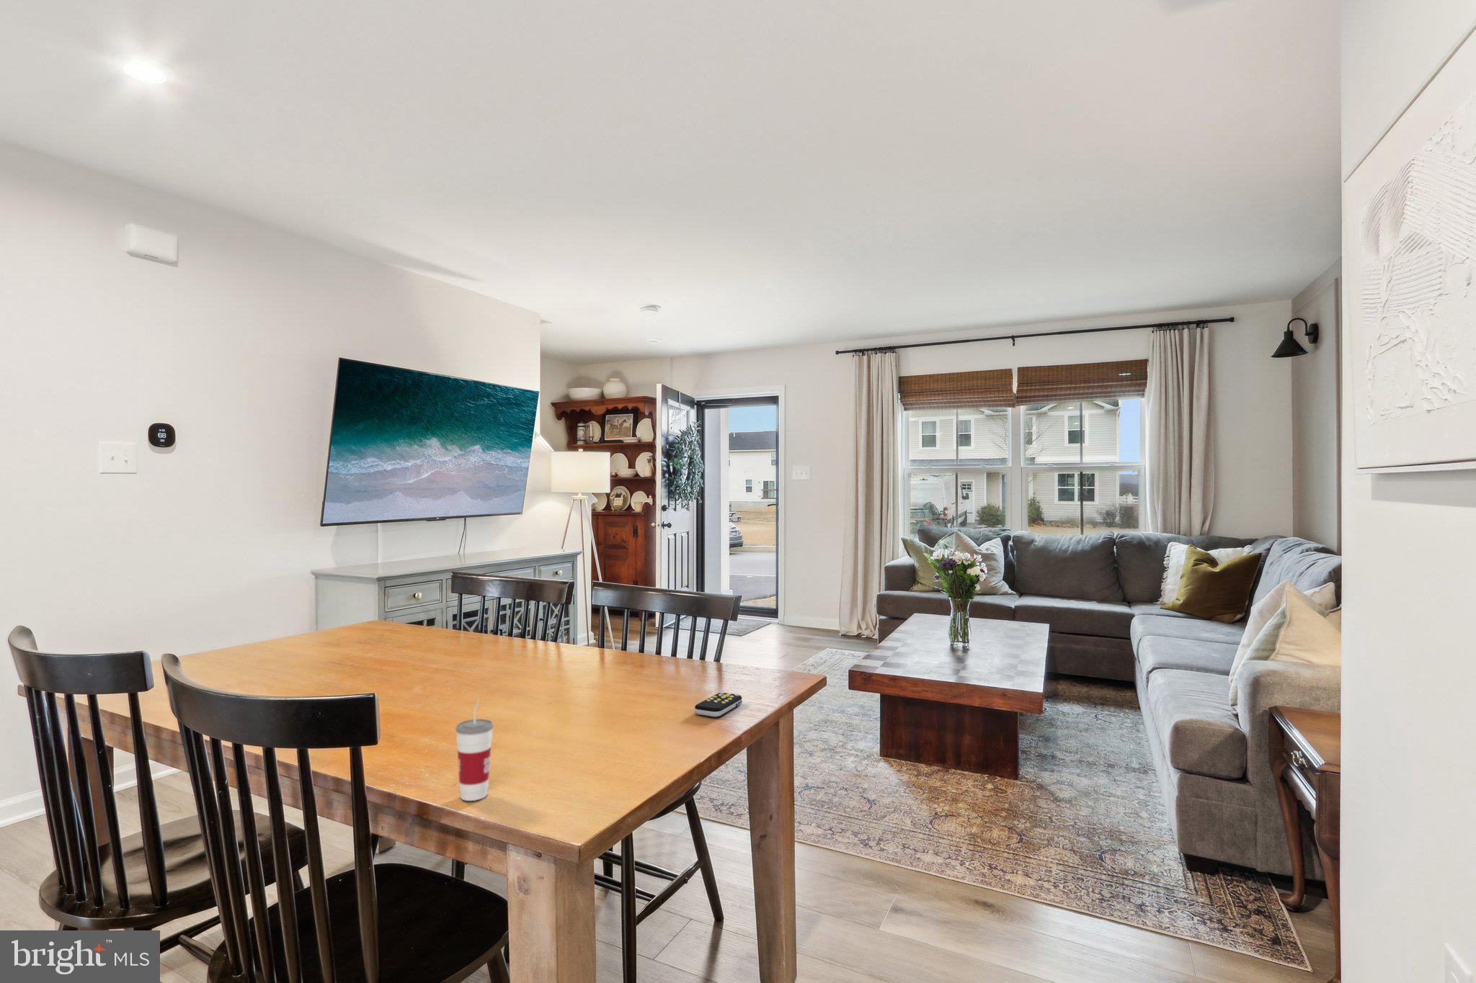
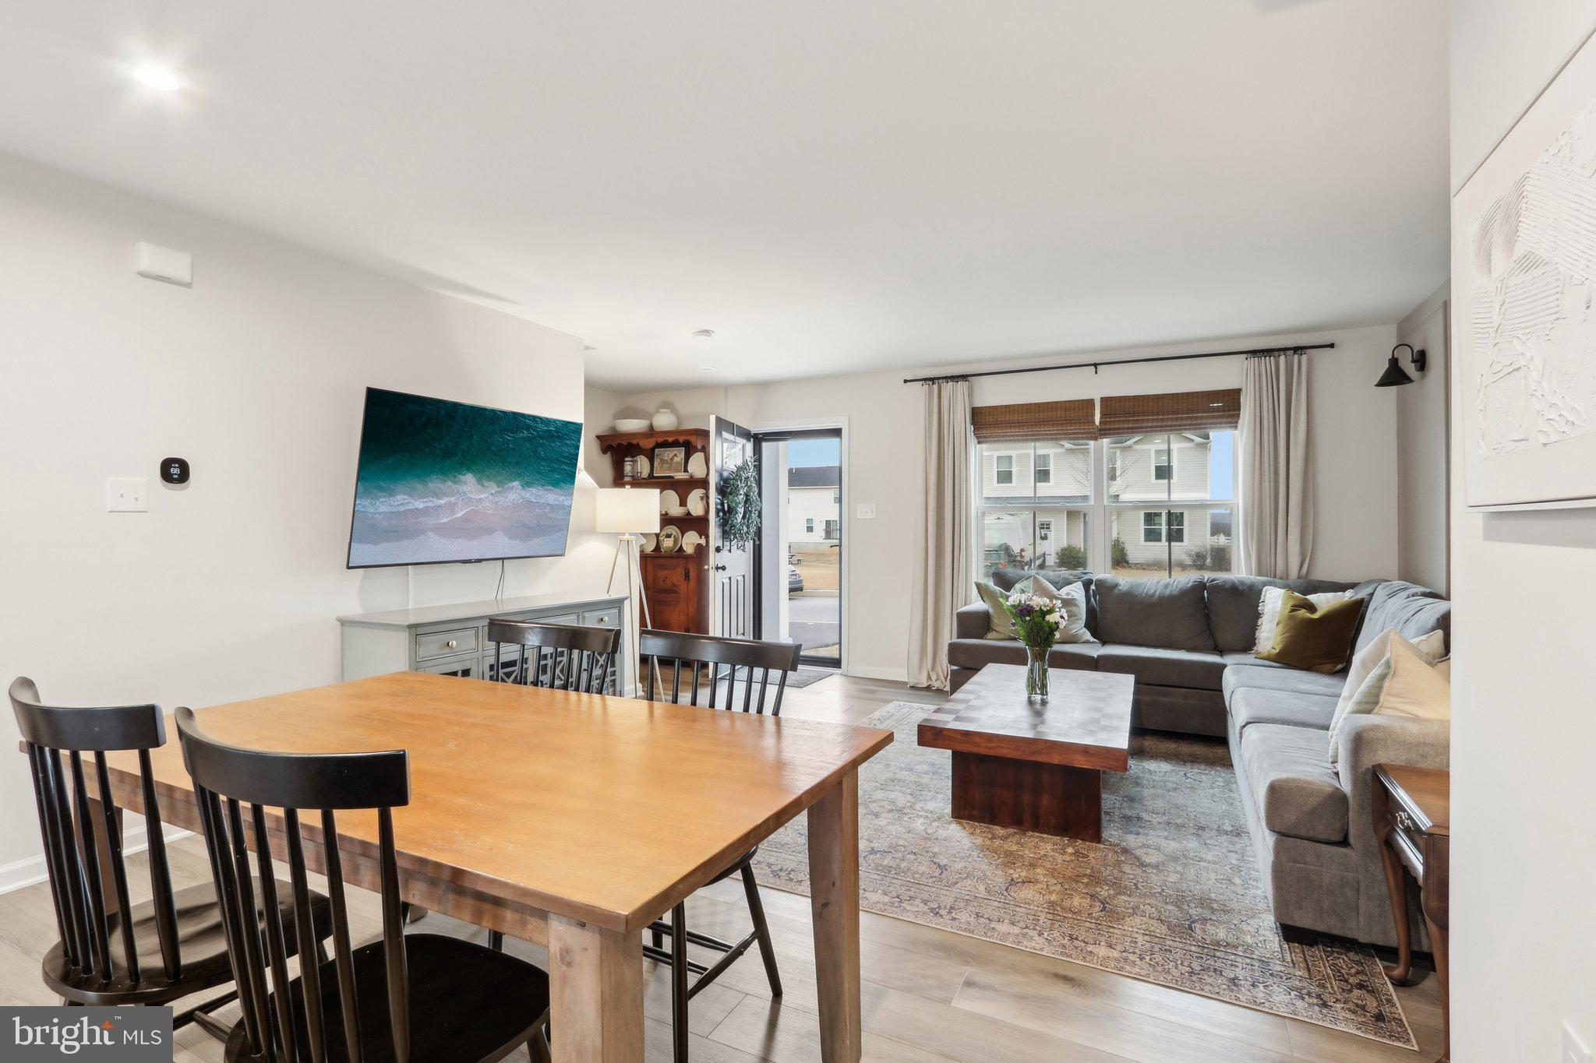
- remote control [694,691,742,718]
- cup [454,699,494,802]
